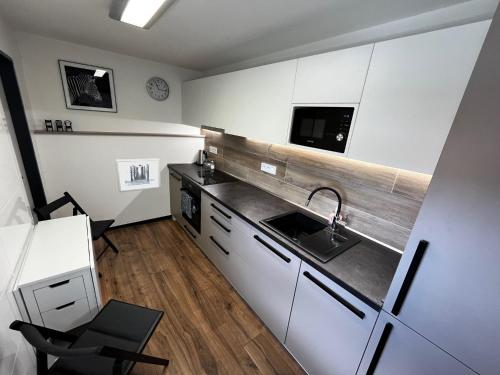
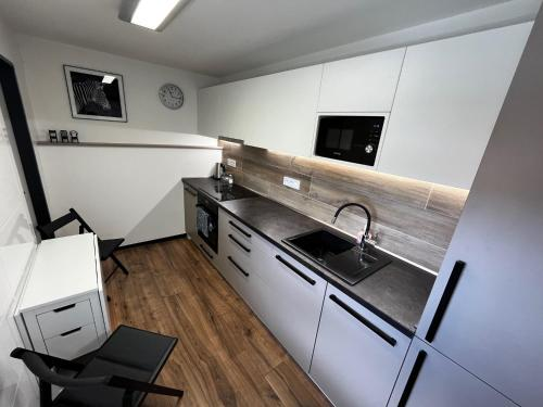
- wall art [115,157,162,193]
